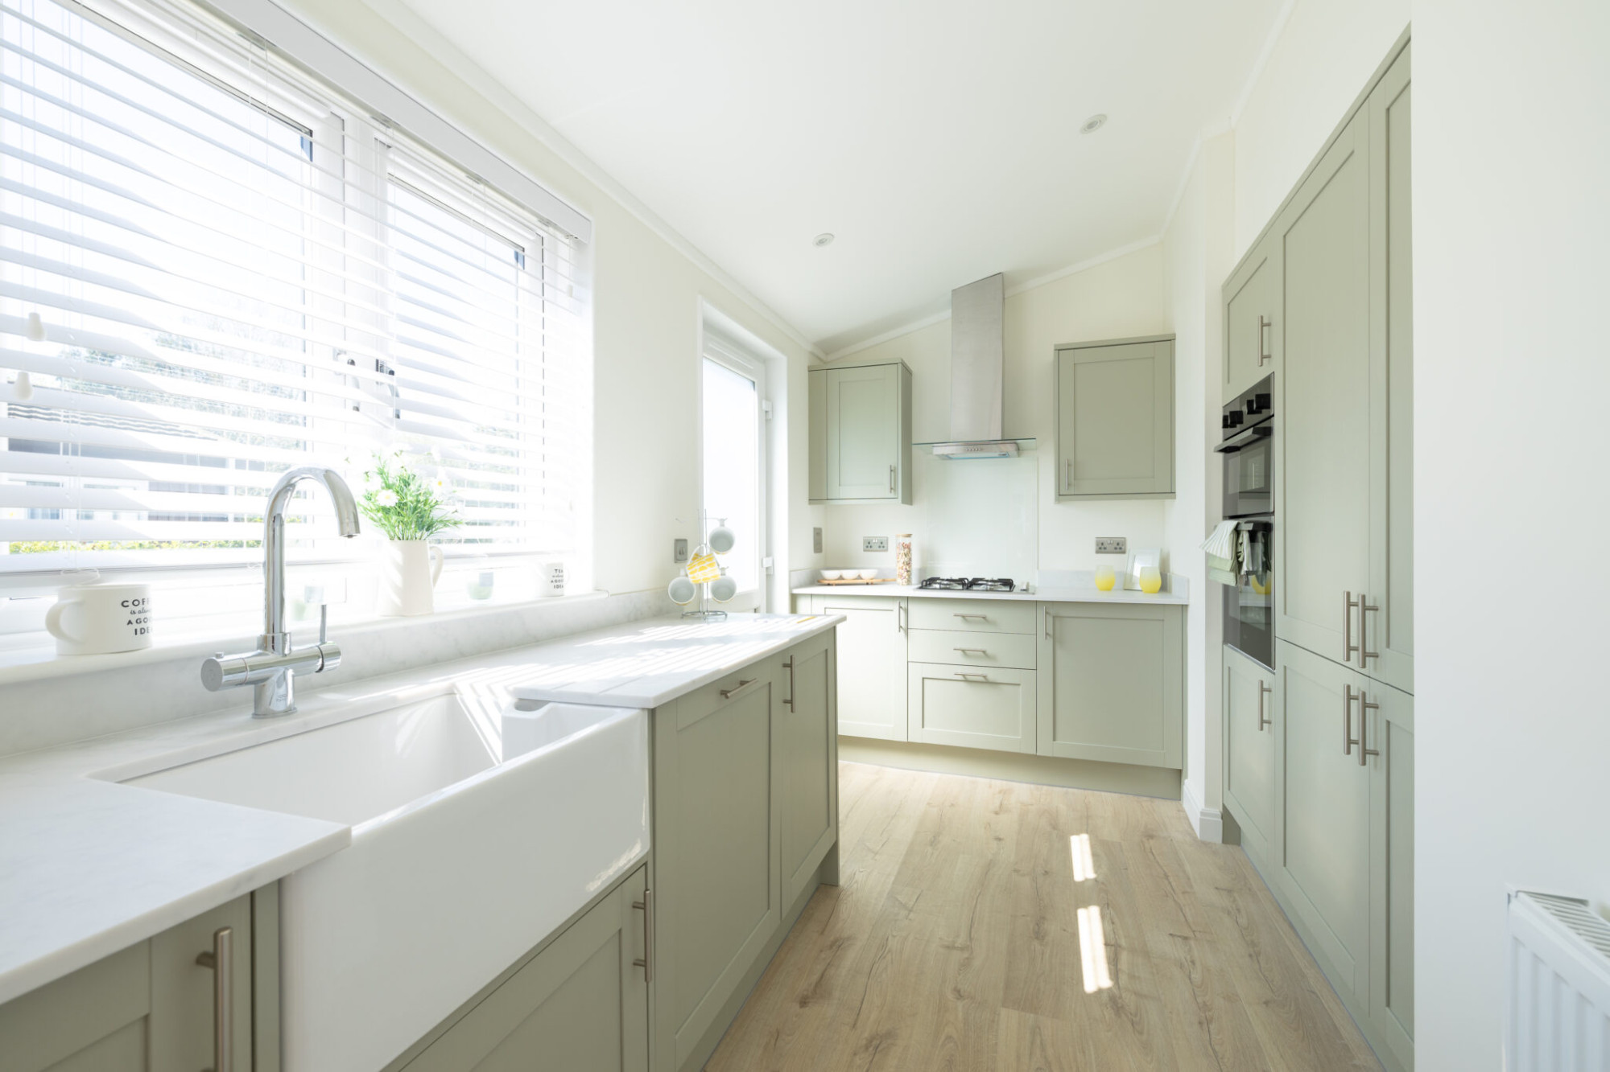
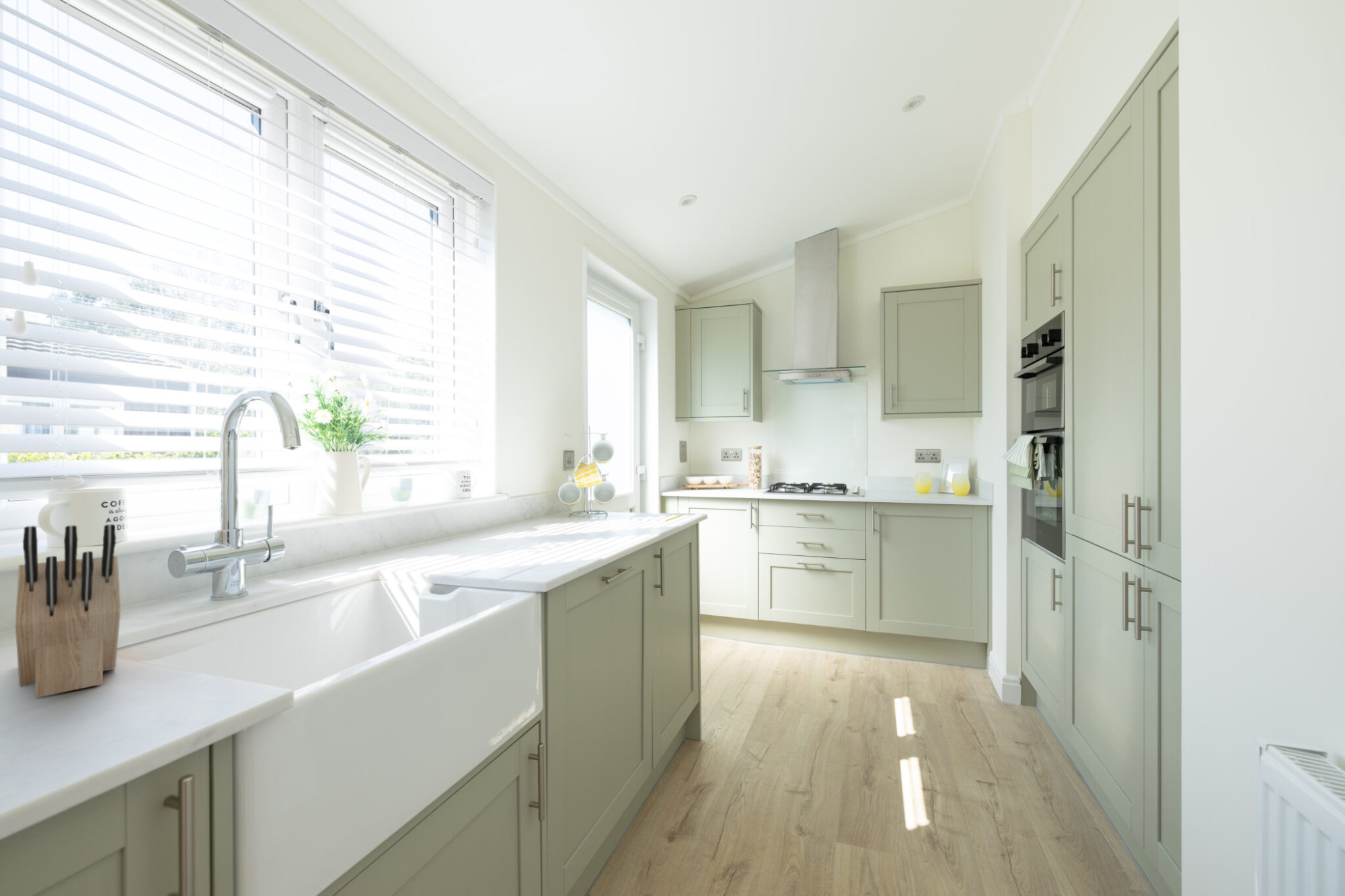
+ knife block [15,524,122,698]
